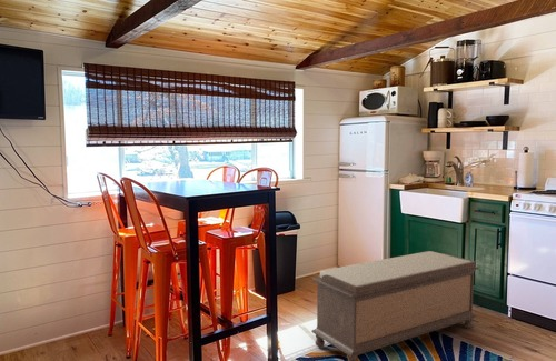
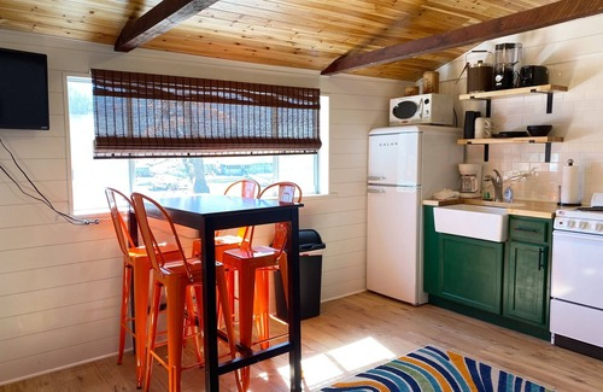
- bench [310,250,479,361]
